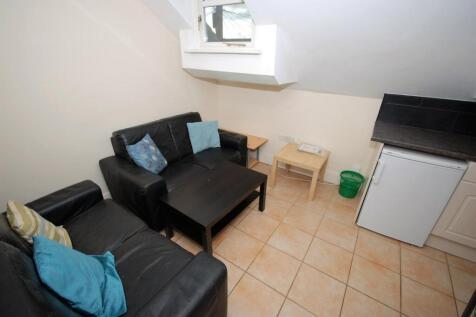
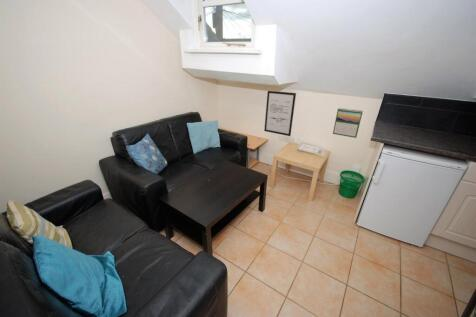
+ calendar [332,107,364,139]
+ wall art [263,90,297,137]
